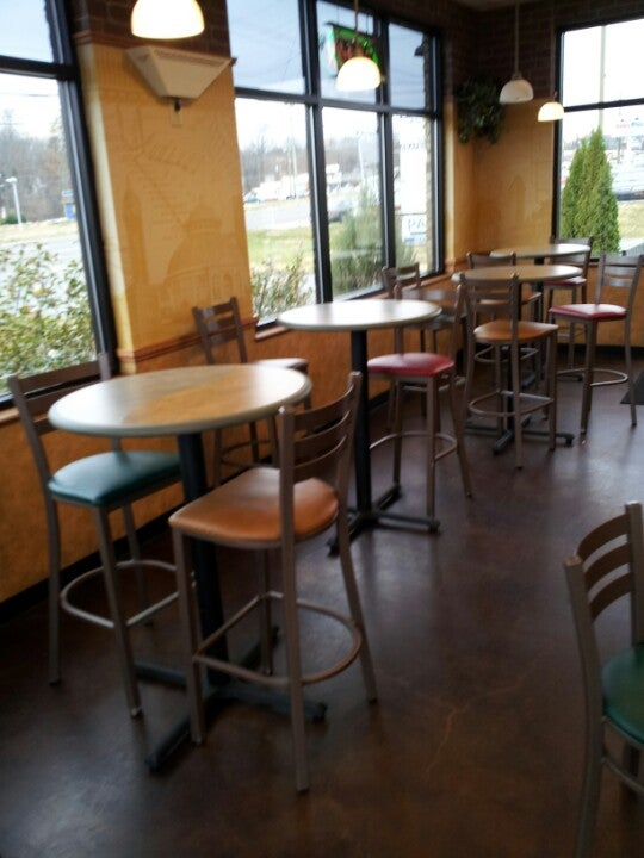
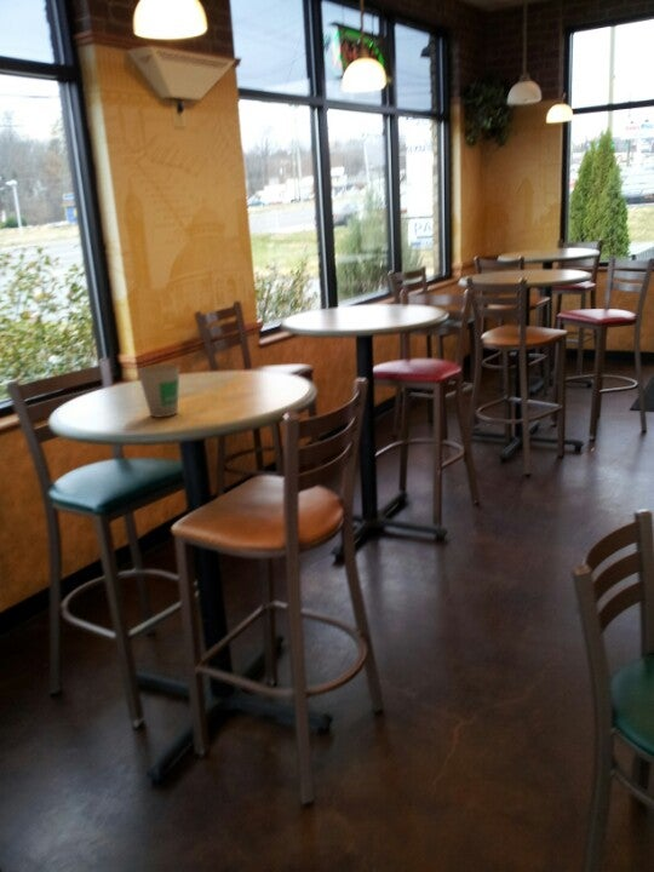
+ paper cup [136,363,180,419]
